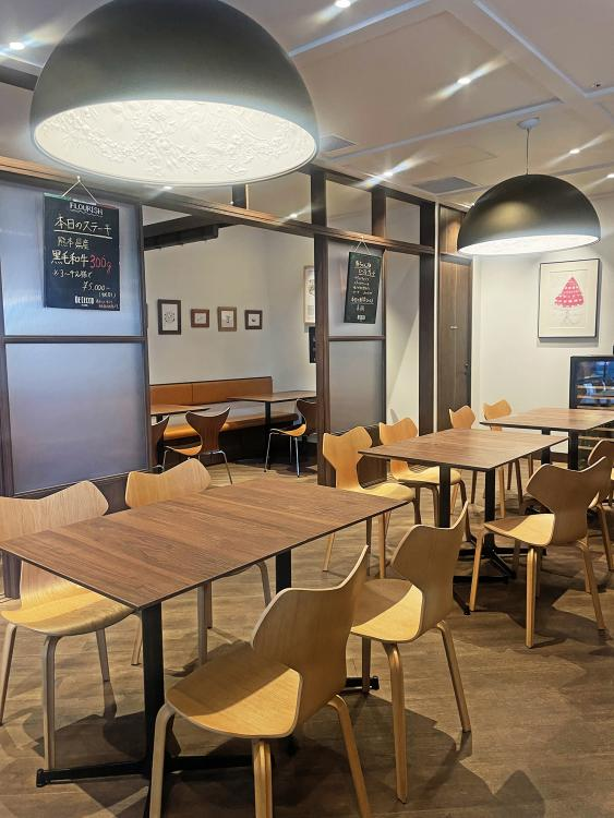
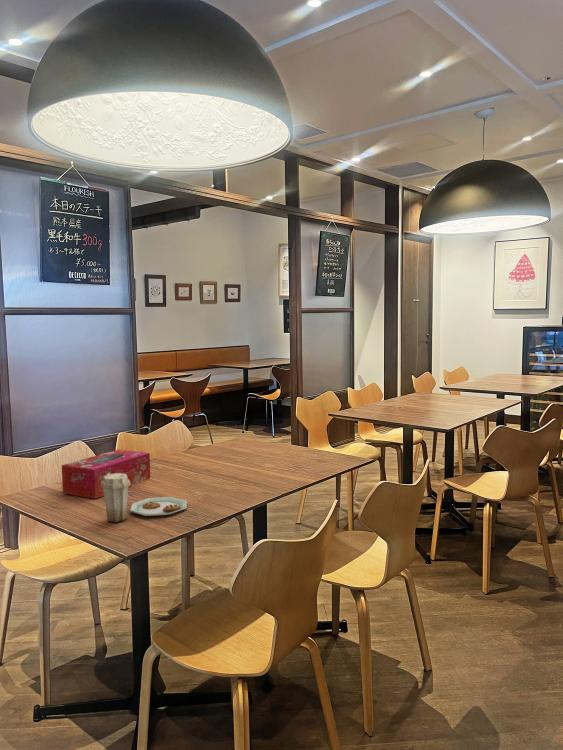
+ plate [101,473,188,523]
+ tissue box [61,448,151,500]
